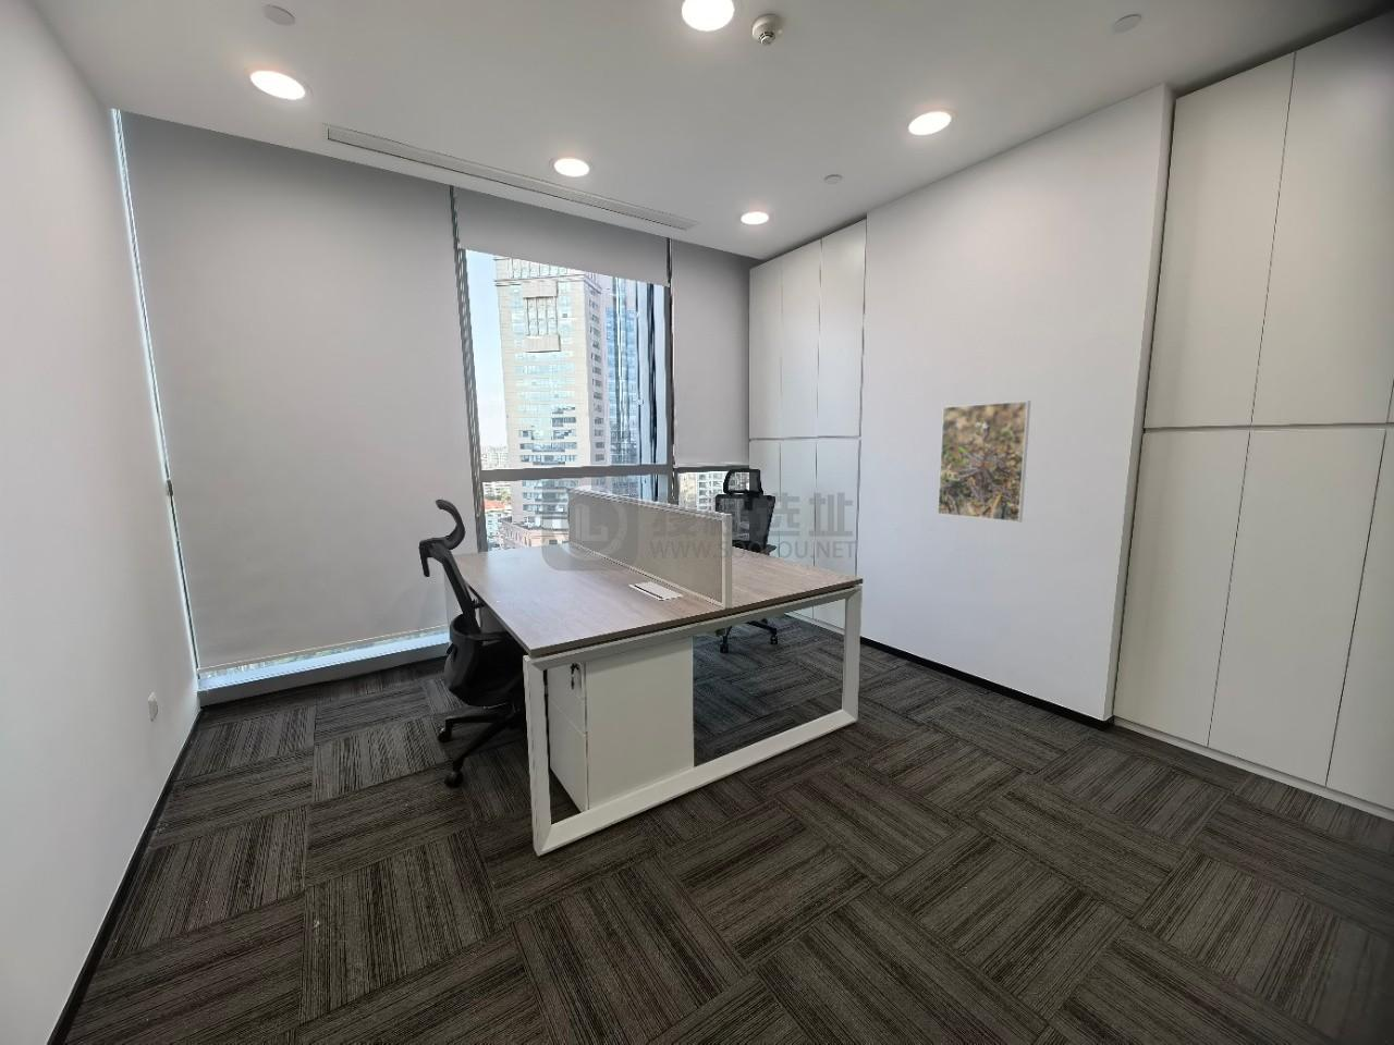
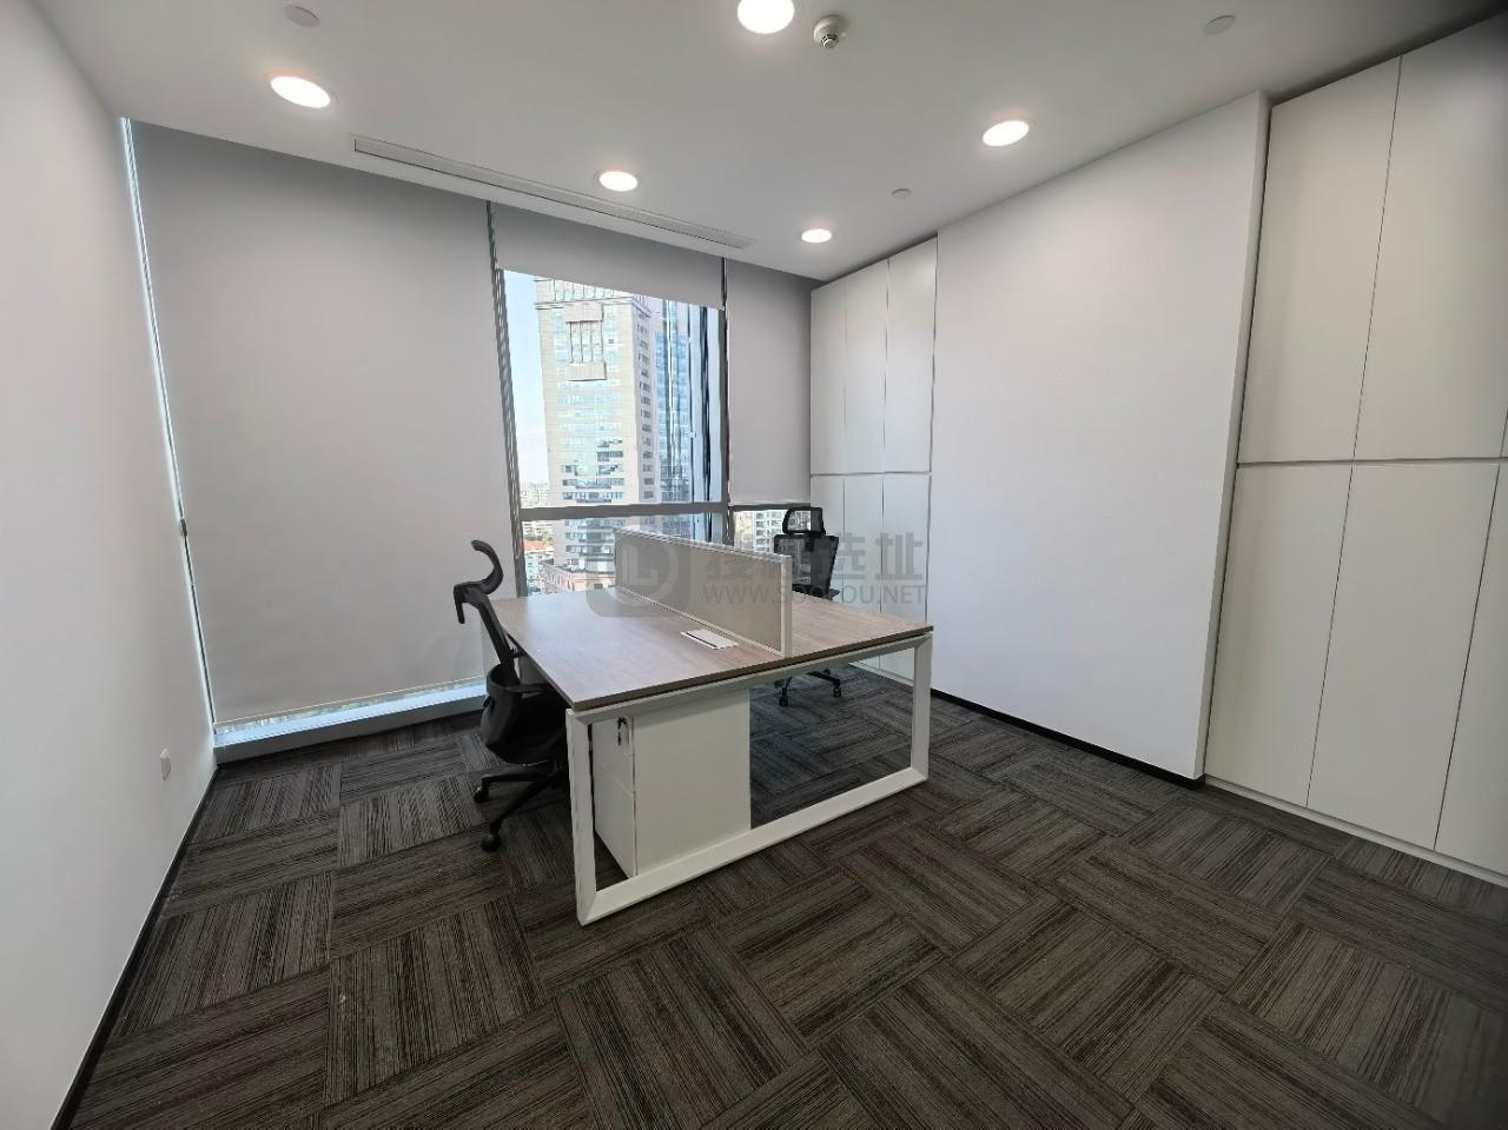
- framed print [936,400,1032,524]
